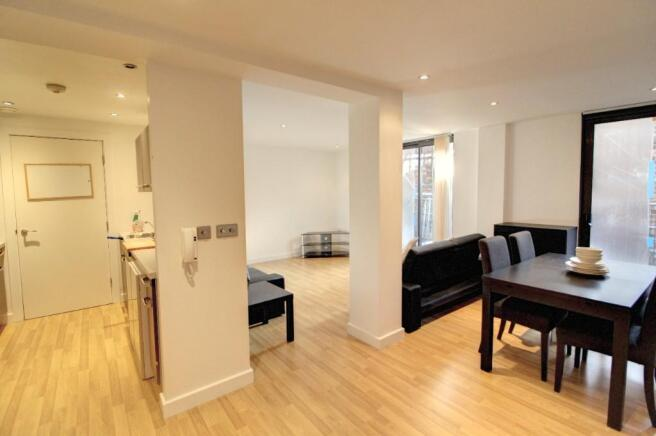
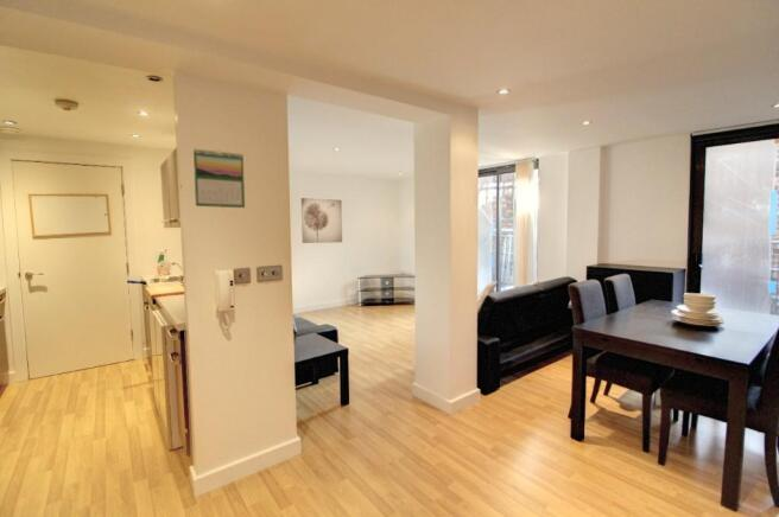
+ wall art [300,197,343,244]
+ calendar [192,147,246,209]
